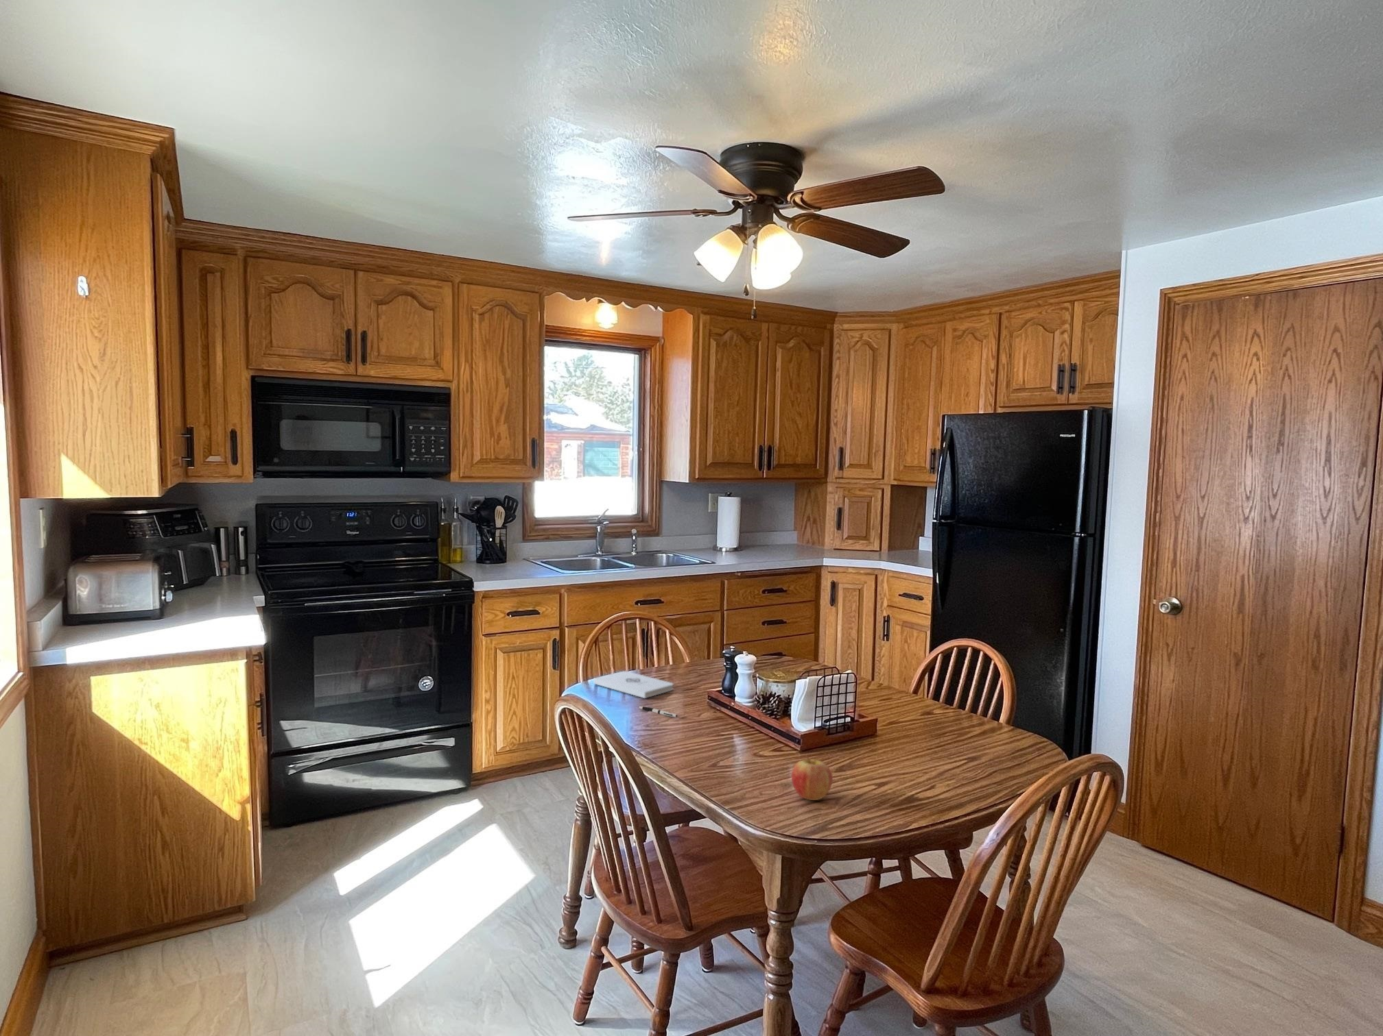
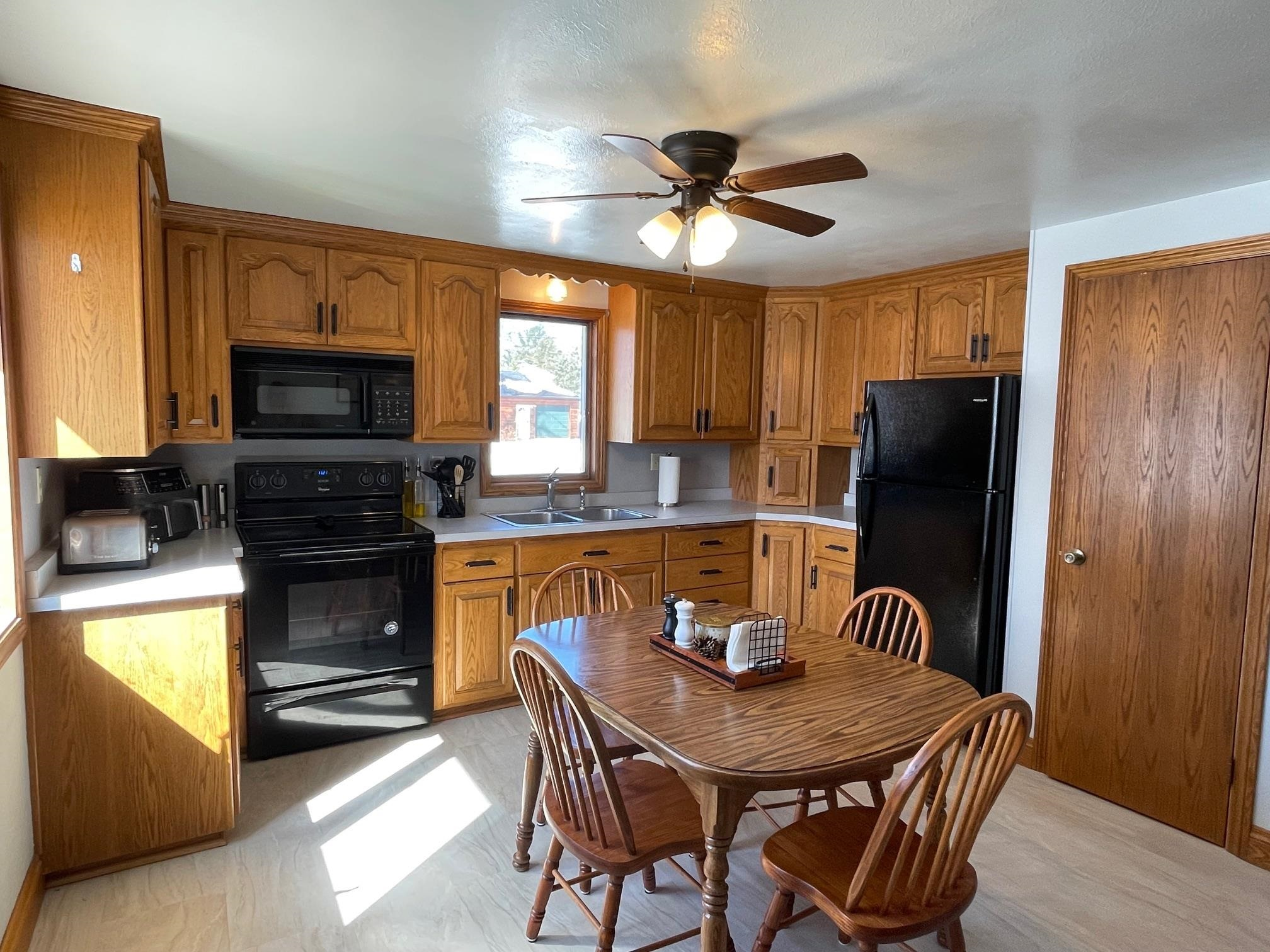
- notepad [593,670,674,699]
- pen [638,706,677,718]
- fruit [791,754,833,801]
